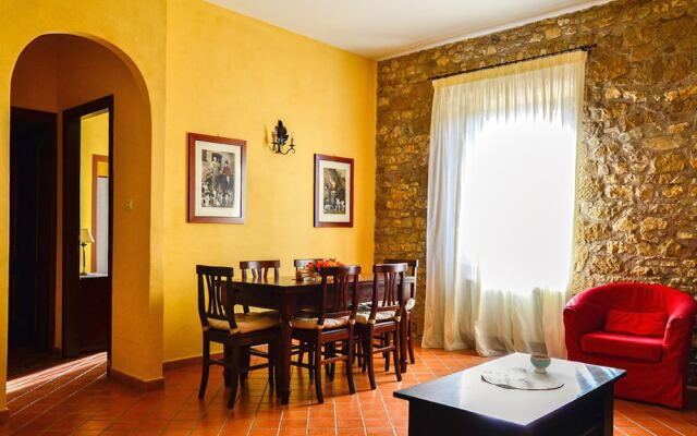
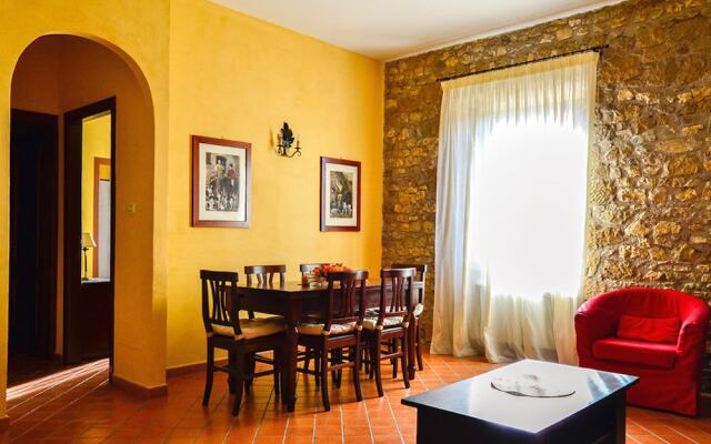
- teacup [529,352,552,374]
